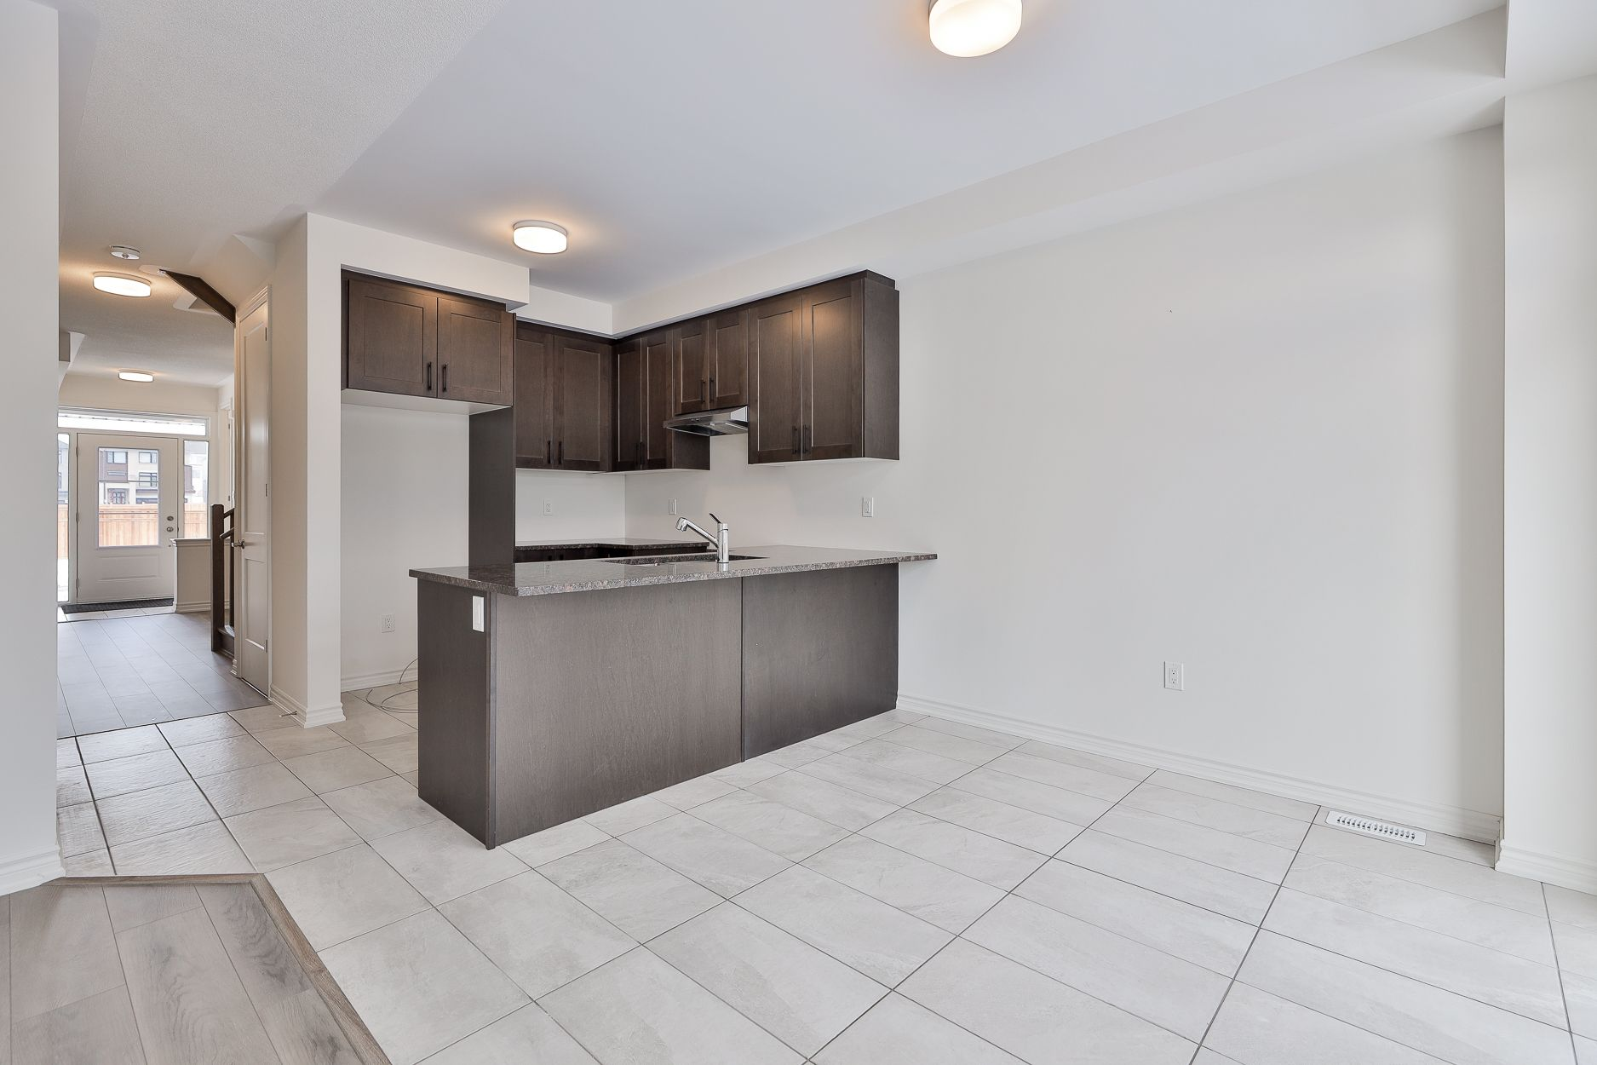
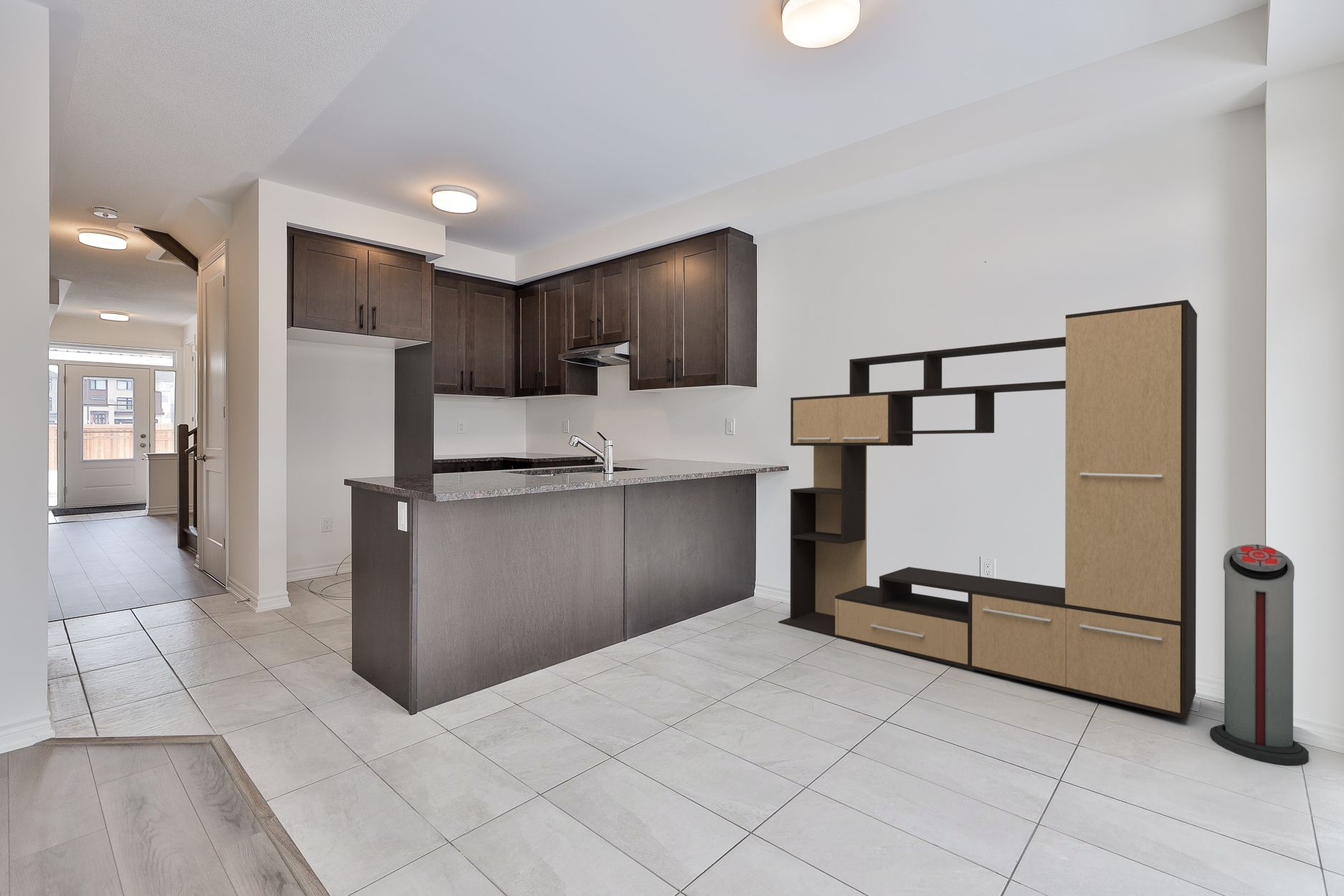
+ air purifier [1209,543,1310,766]
+ media console [778,299,1198,720]
